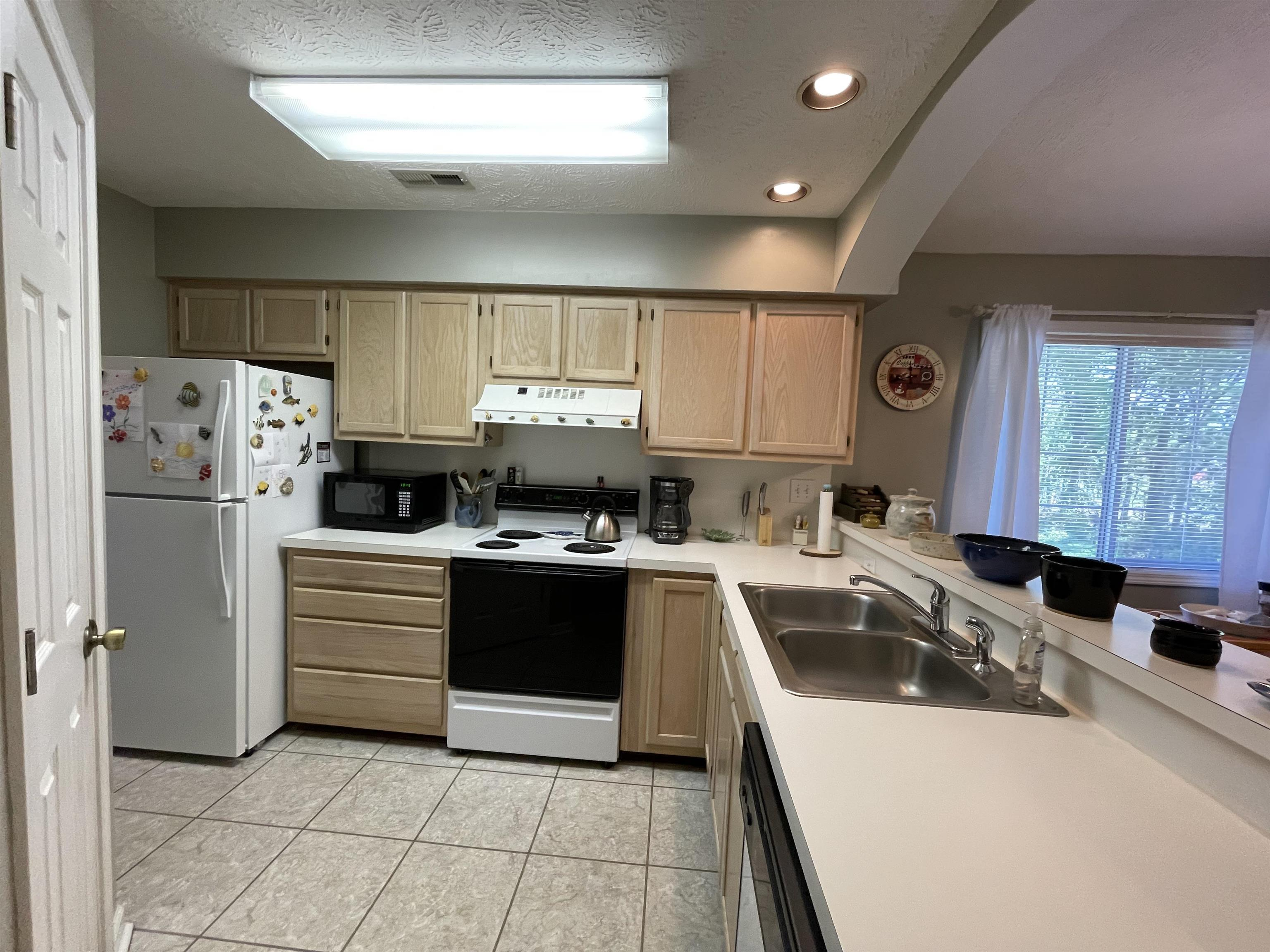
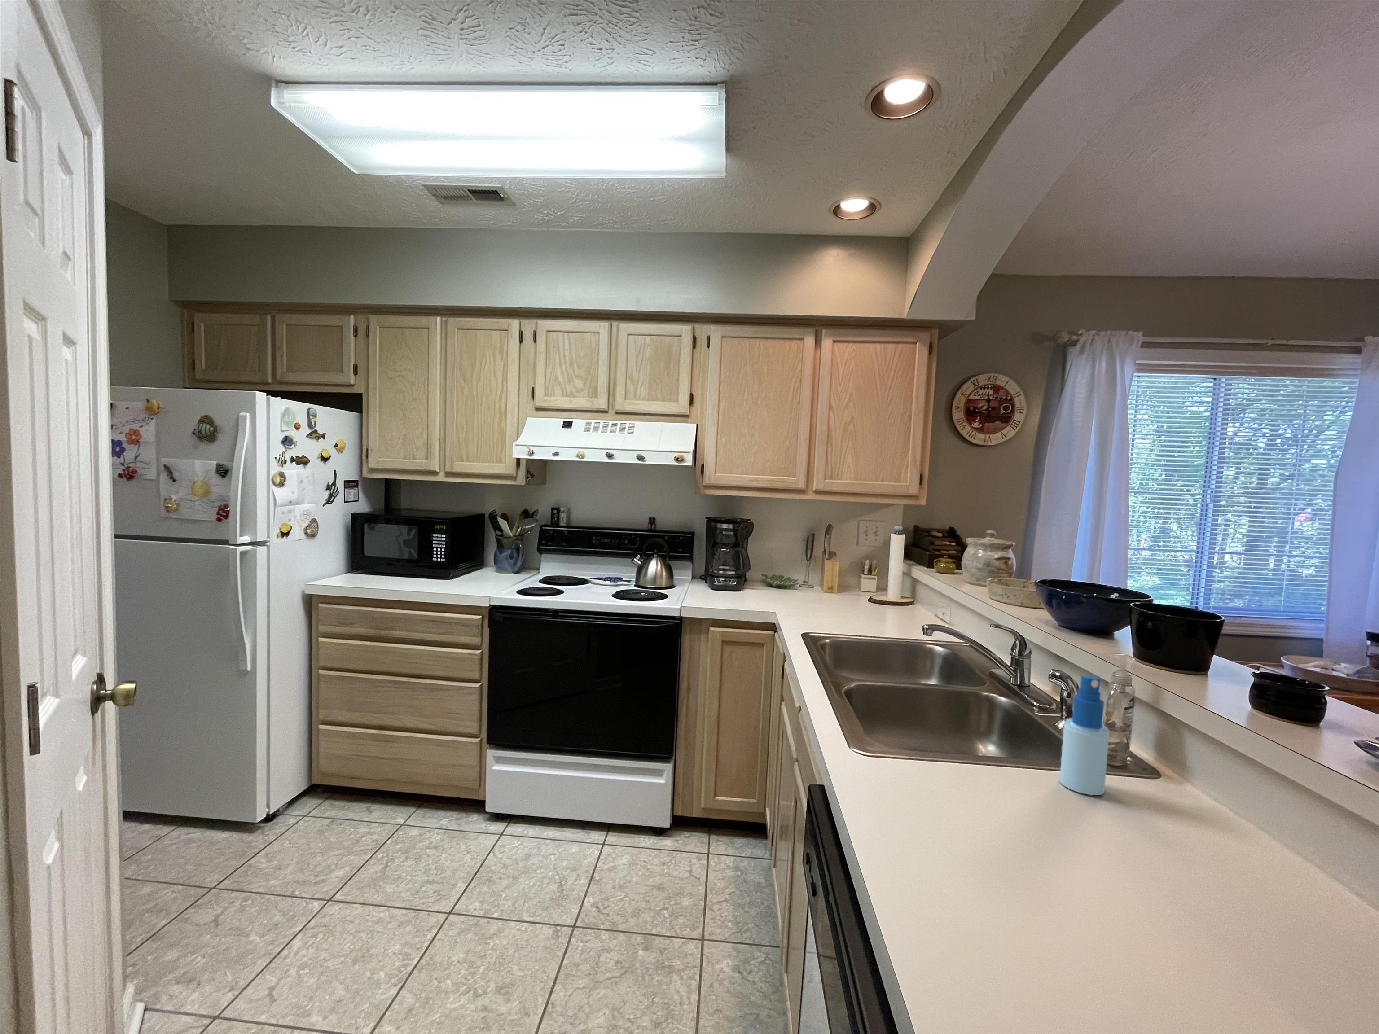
+ spray bottle [1059,674,1110,796]
